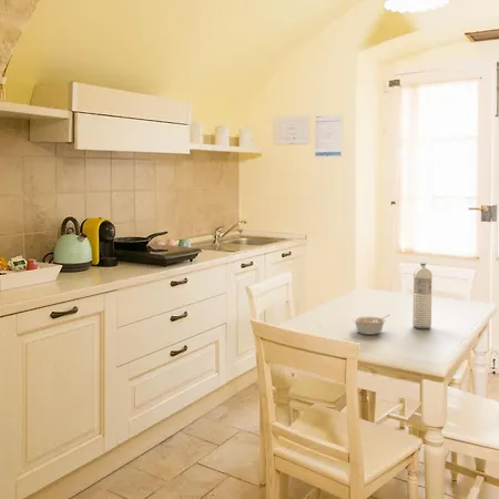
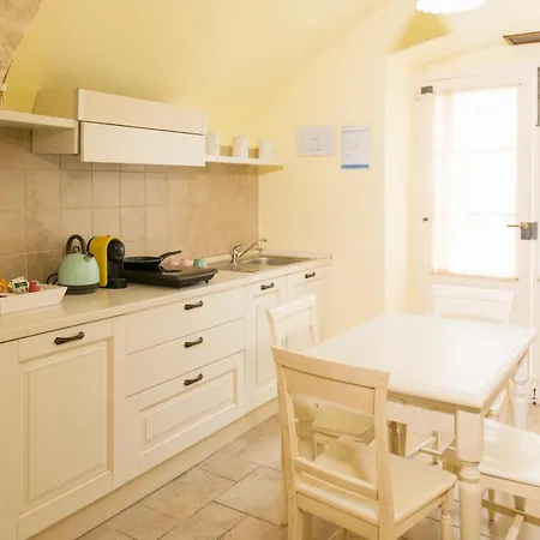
- legume [352,314,390,336]
- water bottle [411,262,434,329]
